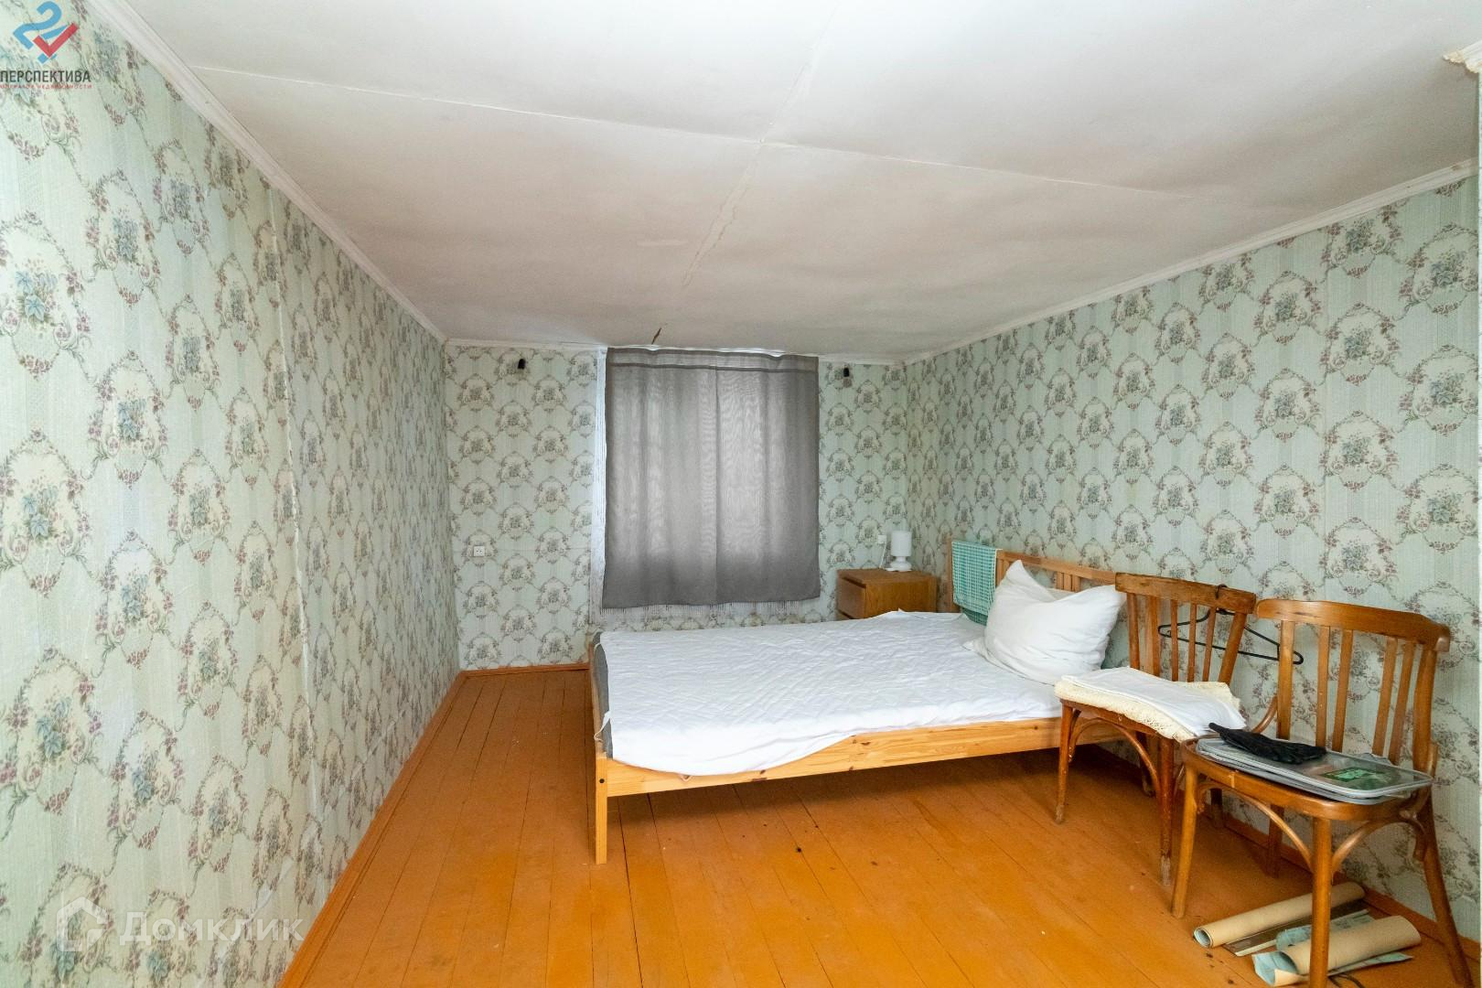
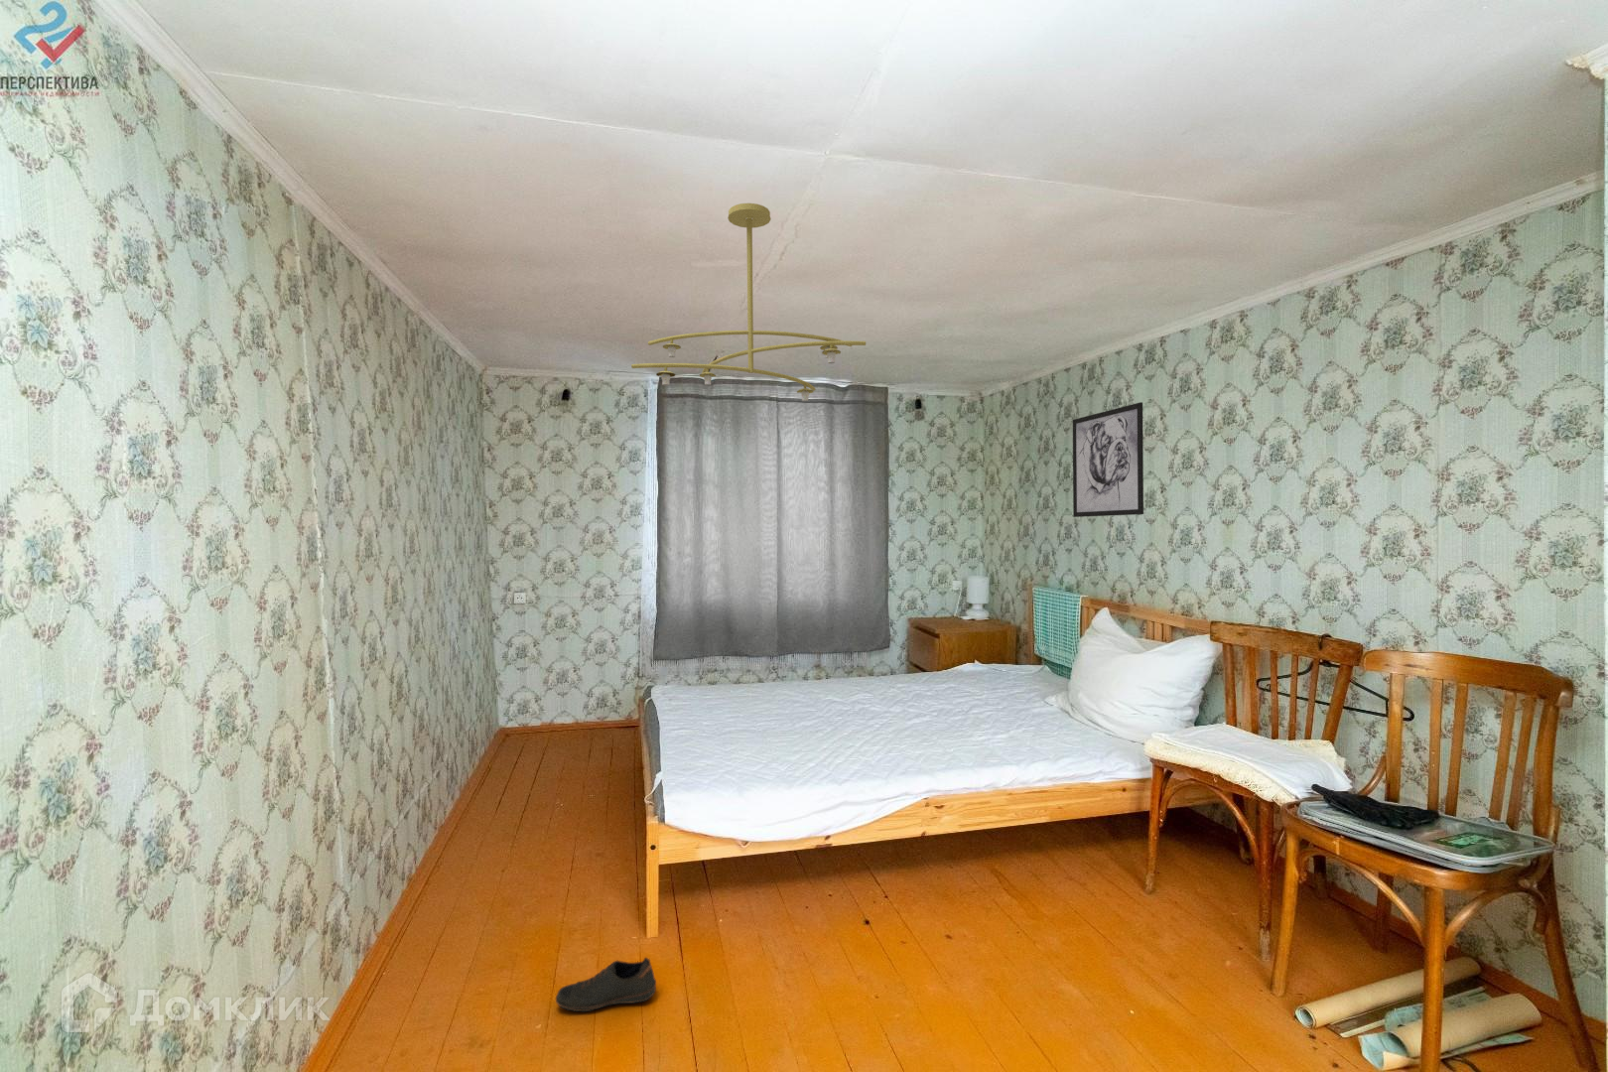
+ wall art [1072,401,1145,518]
+ ceiling light fixture [631,202,866,402]
+ shoe [555,956,657,1012]
